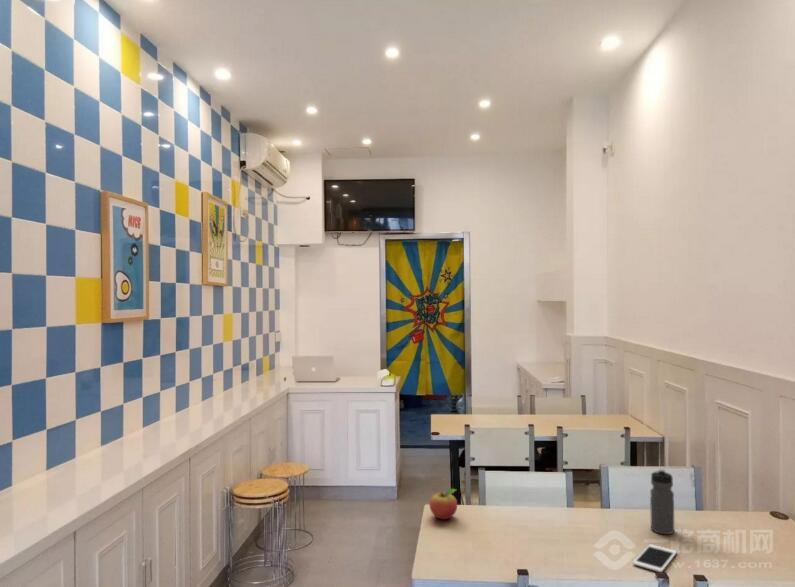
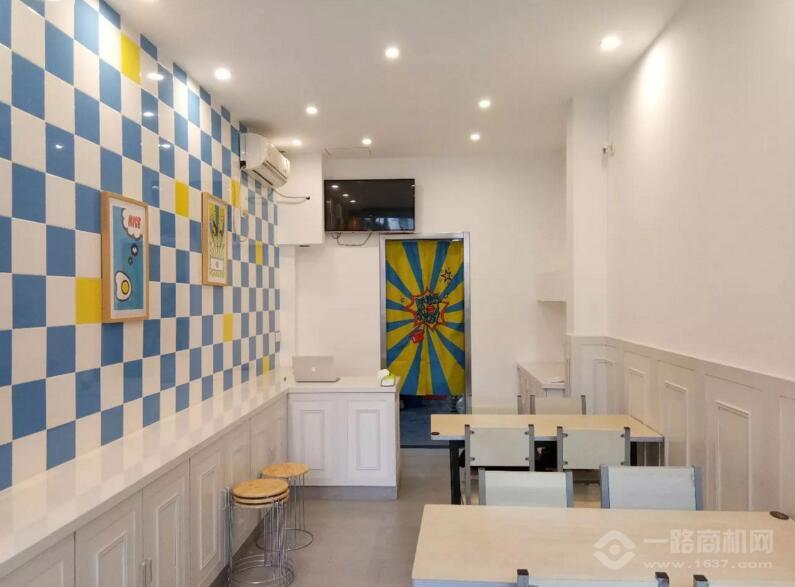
- cell phone [632,543,678,573]
- fruit [428,488,458,520]
- water bottle [649,468,675,535]
